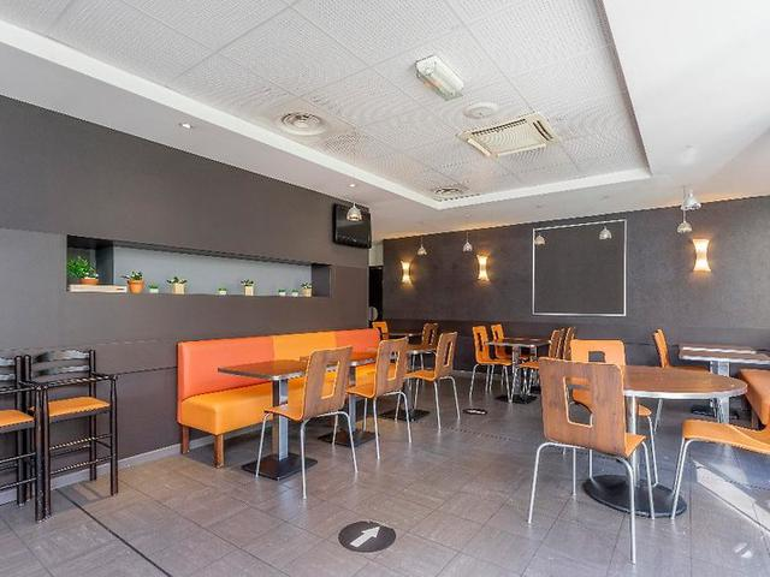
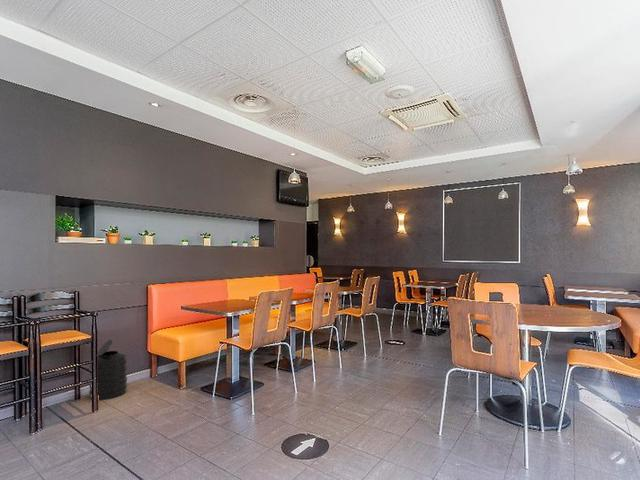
+ trash can [88,339,128,401]
